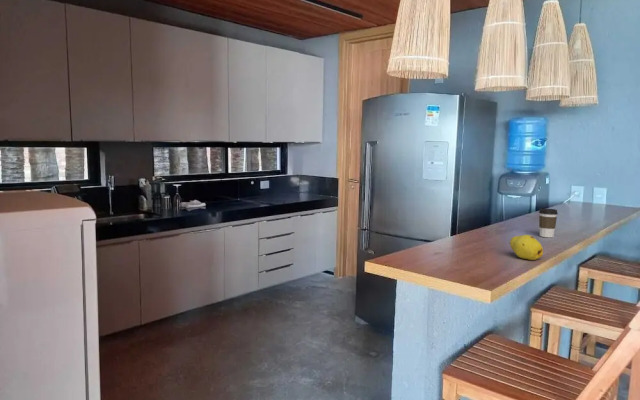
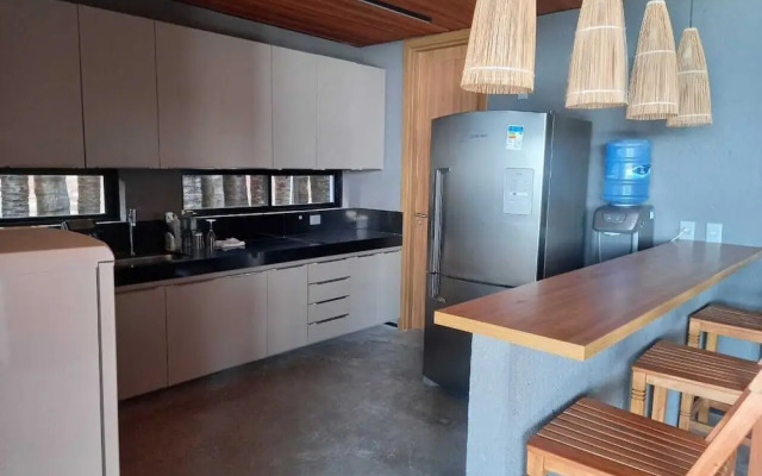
- fruit [508,234,544,261]
- coffee cup [538,208,559,238]
